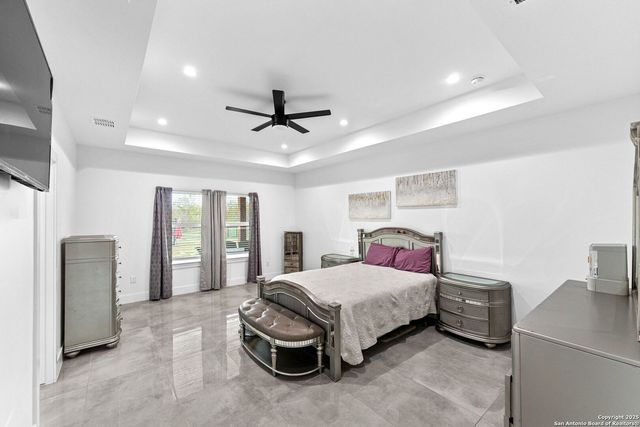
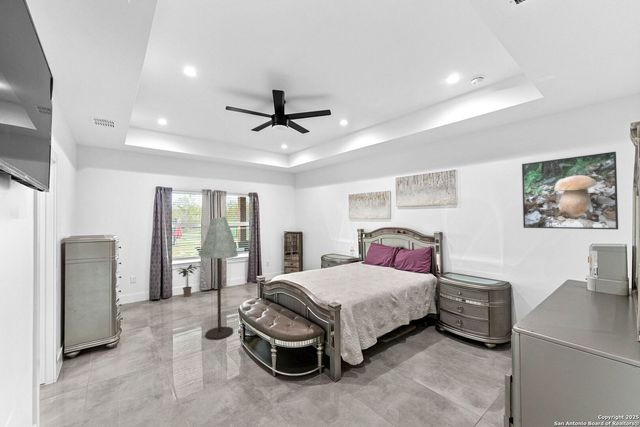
+ potted plant [177,263,198,298]
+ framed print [521,151,619,230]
+ floor lamp [198,216,239,341]
